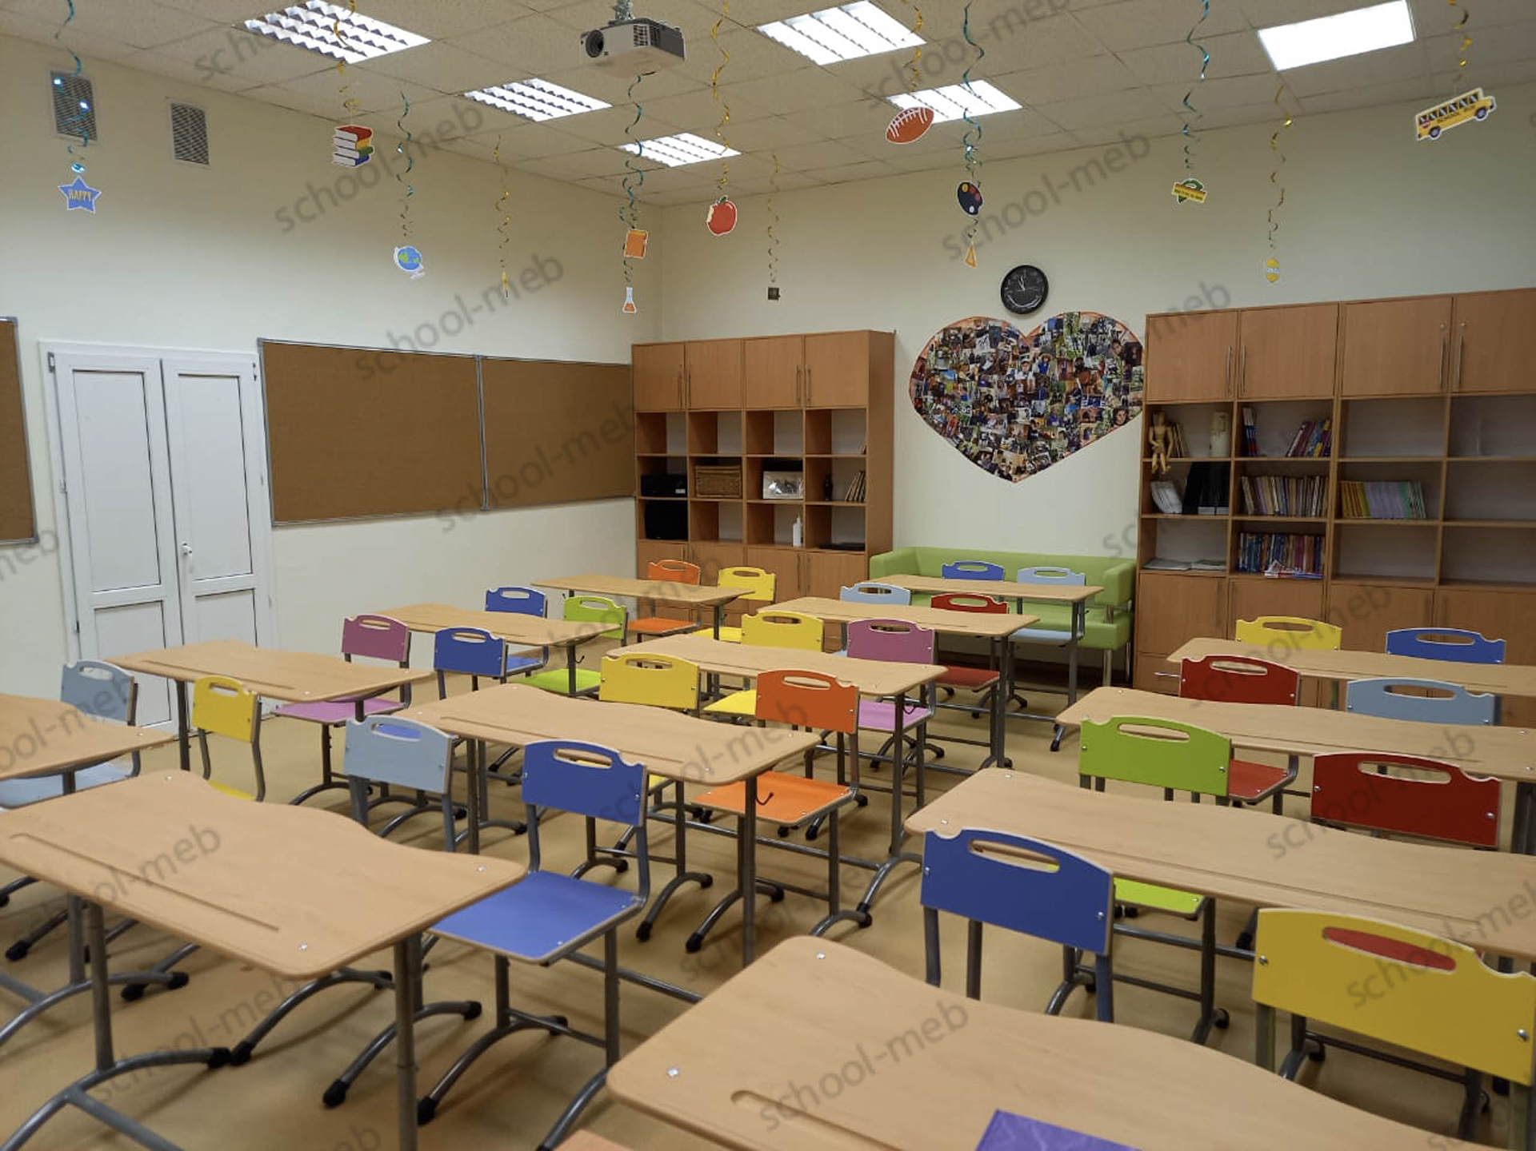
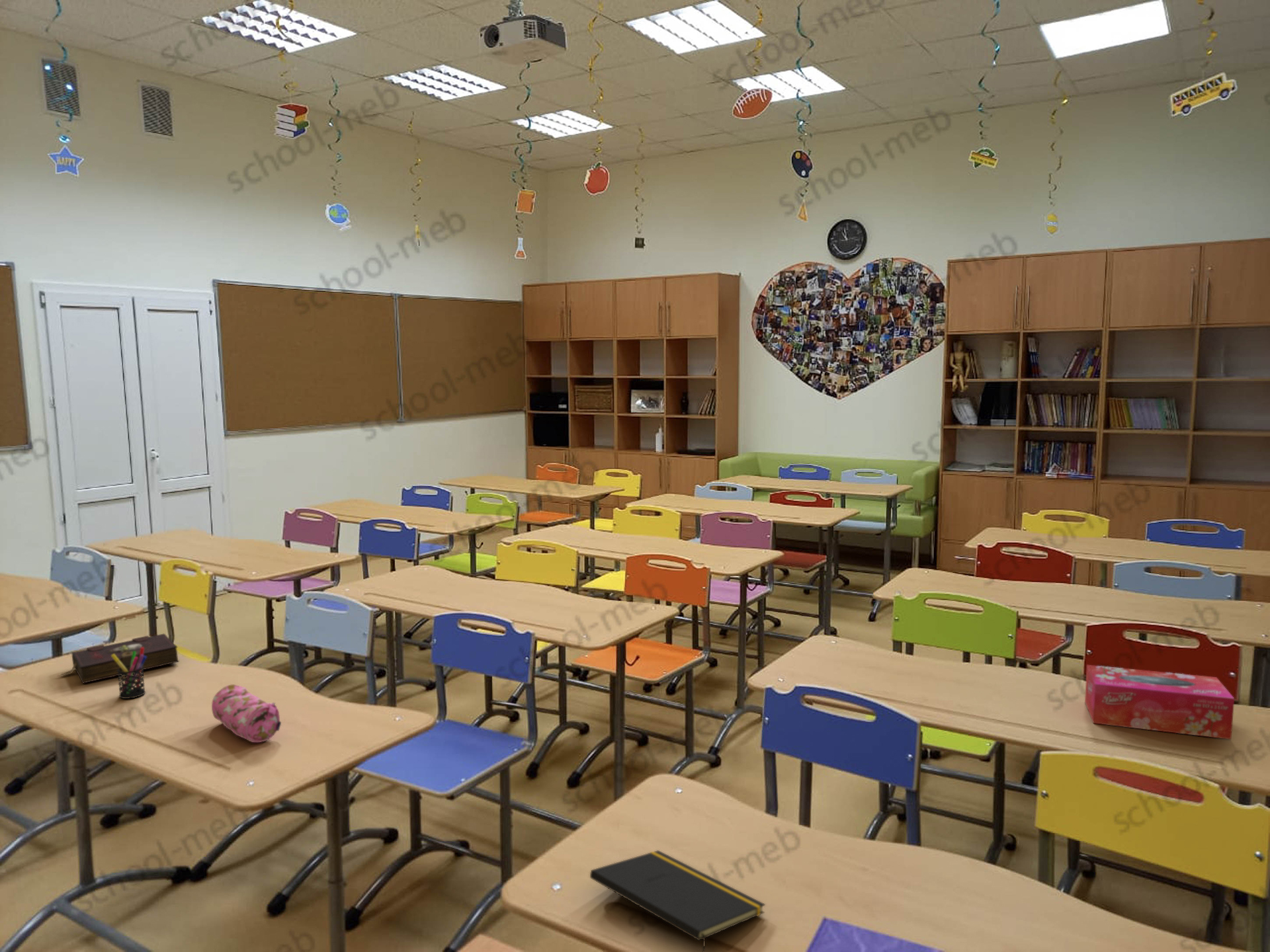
+ notepad [589,850,766,952]
+ pen holder [111,647,146,699]
+ pencil case [211,684,282,743]
+ book [57,633,179,684]
+ tissue box [1084,664,1235,740]
